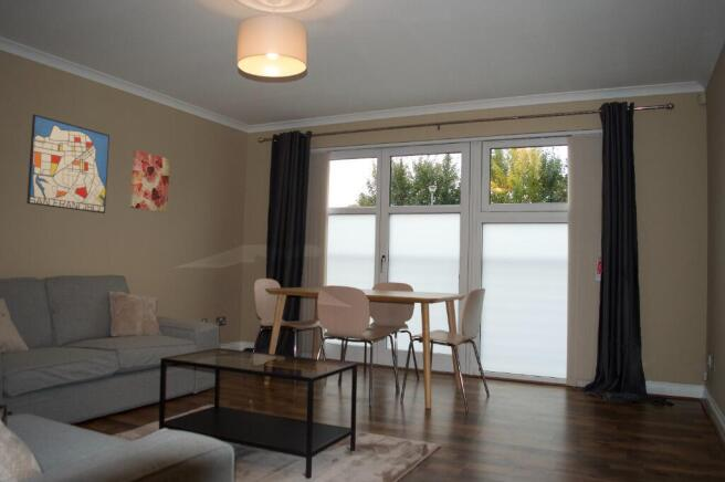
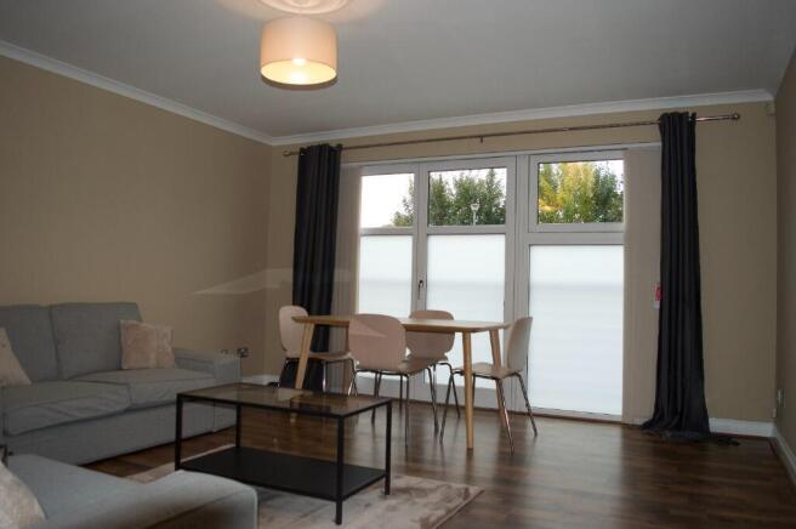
- wall art [25,113,111,214]
- wall art [129,149,171,213]
